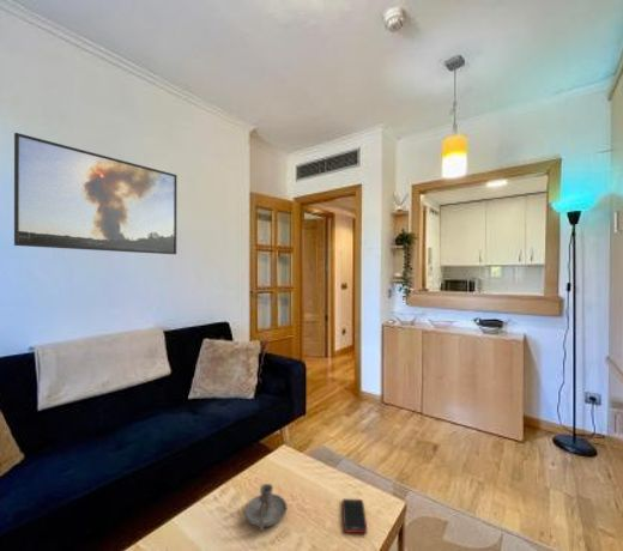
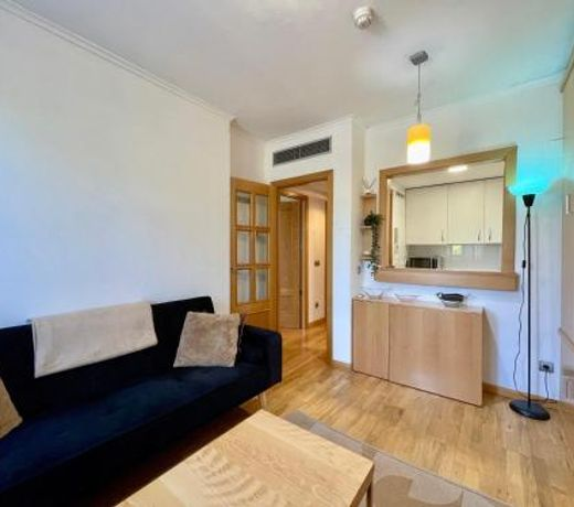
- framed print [13,132,179,255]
- cell phone [341,497,368,534]
- candle holder [244,483,288,533]
